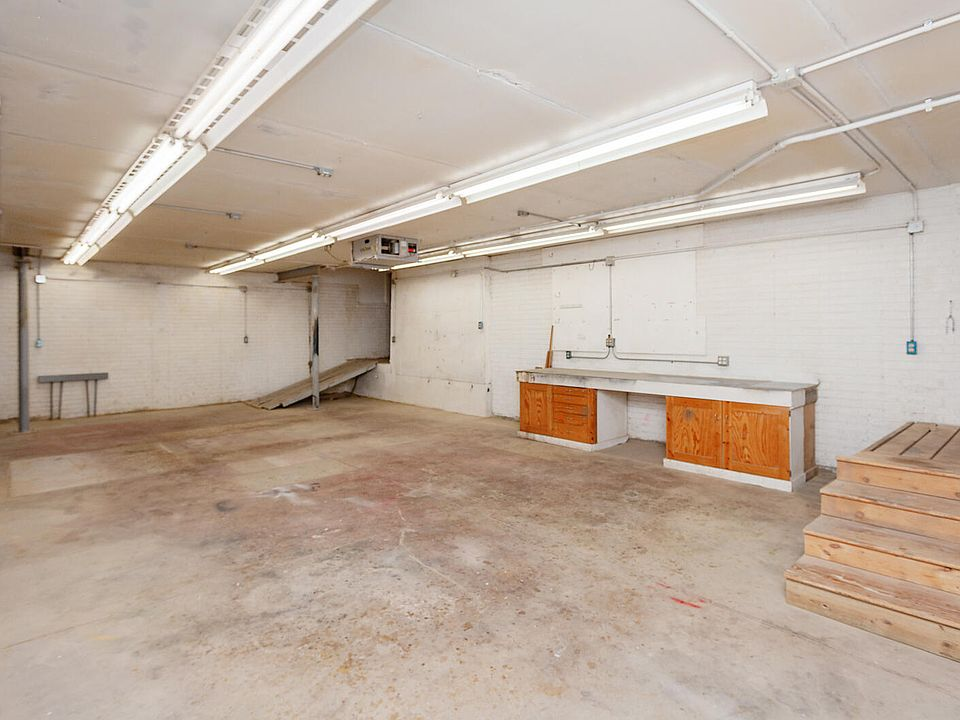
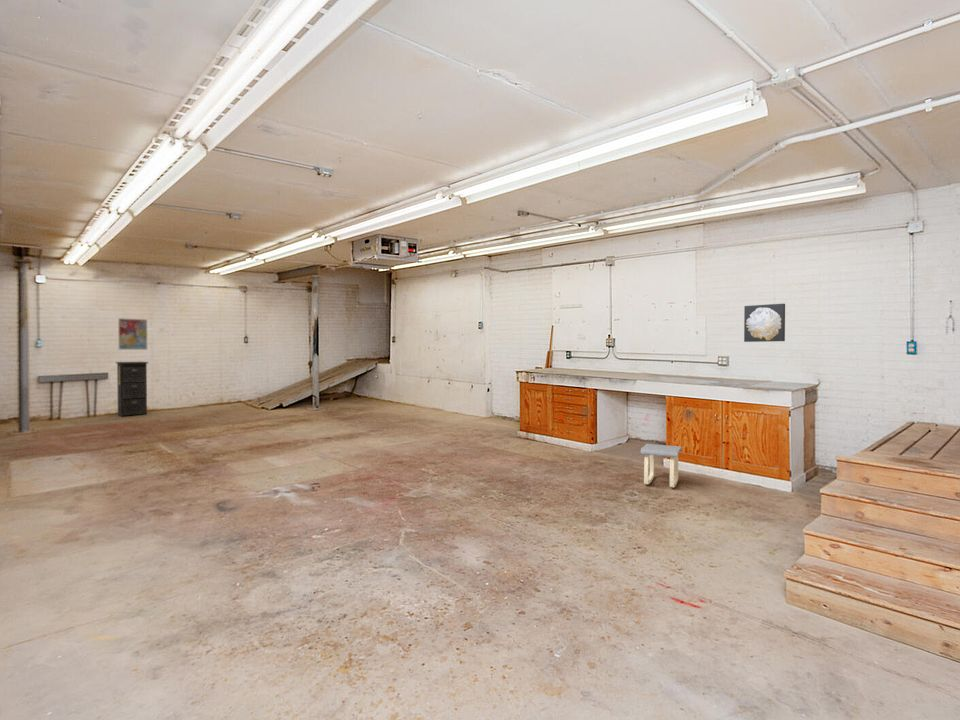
+ stool [640,443,683,488]
+ filing cabinet [115,361,149,417]
+ wall art [117,317,148,351]
+ wall art [743,303,786,343]
